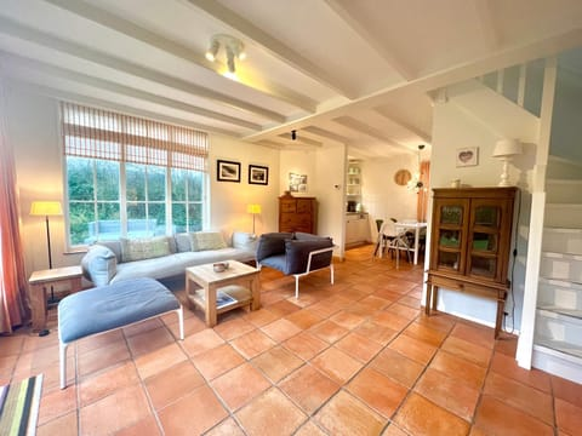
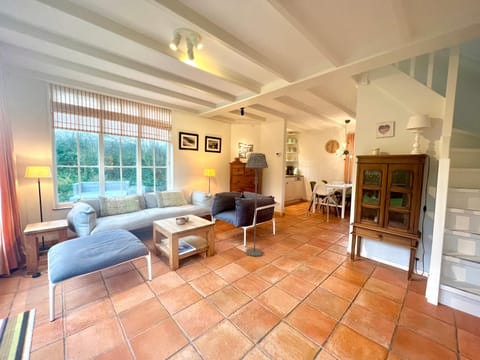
+ floor lamp [244,152,269,257]
